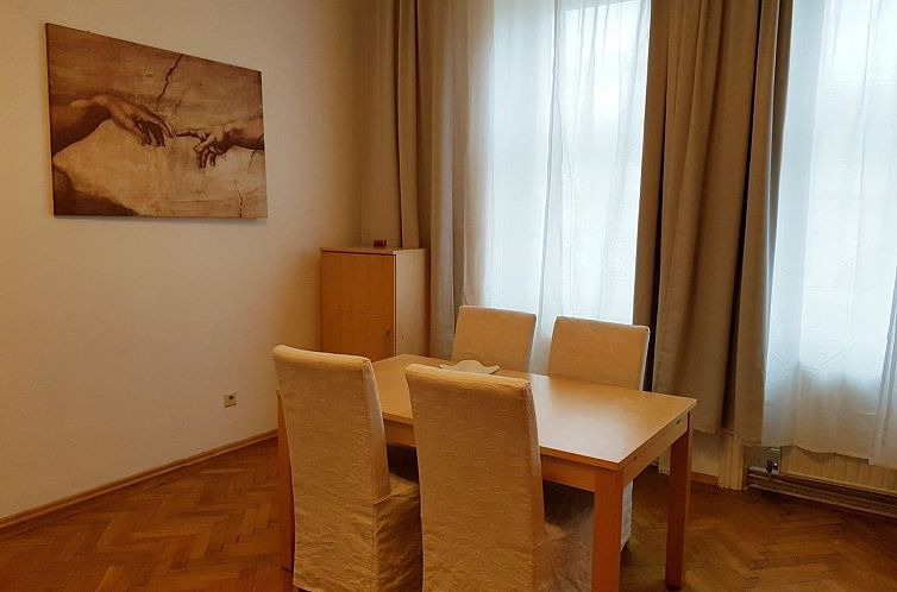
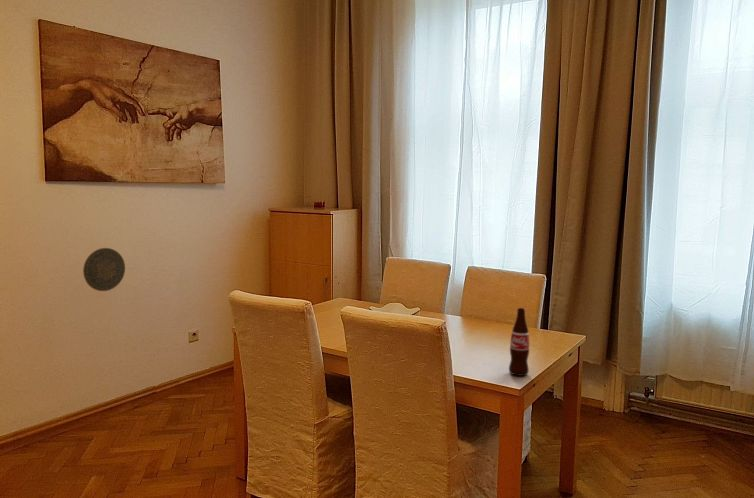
+ decorative plate [82,247,126,292]
+ bottle [508,307,530,377]
